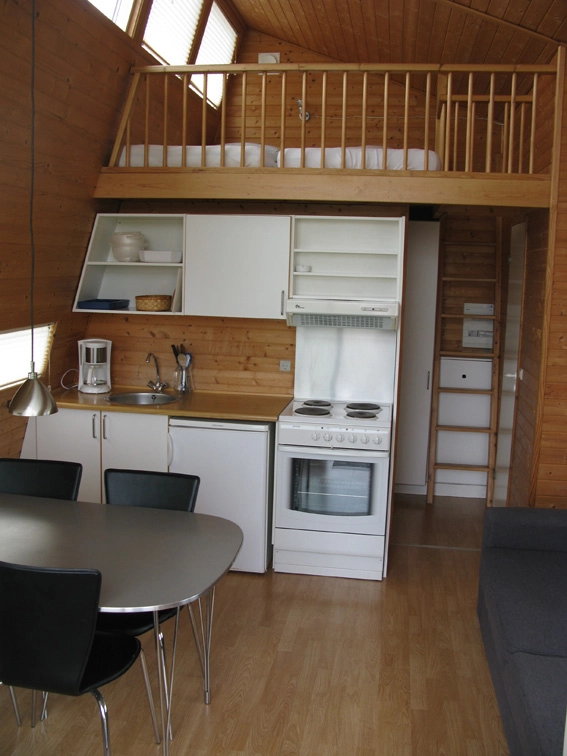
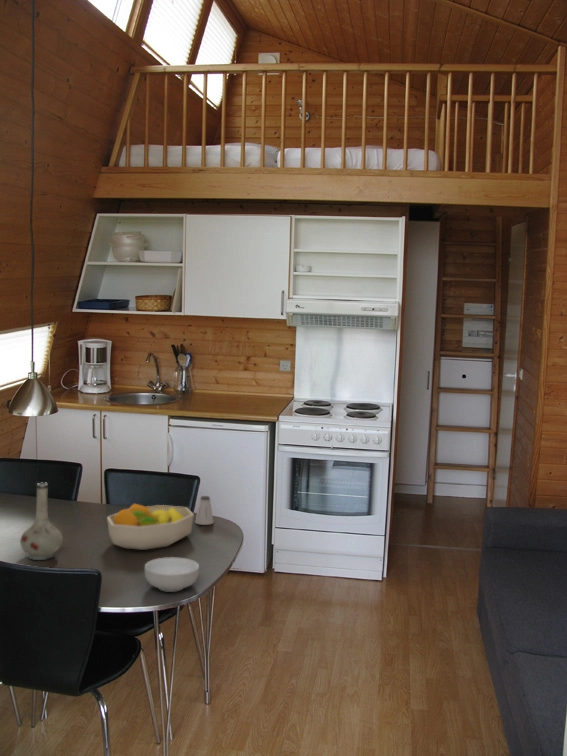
+ vase [19,482,64,561]
+ cereal bowl [144,556,200,593]
+ fruit bowl [106,503,195,551]
+ saltshaker [194,495,215,526]
